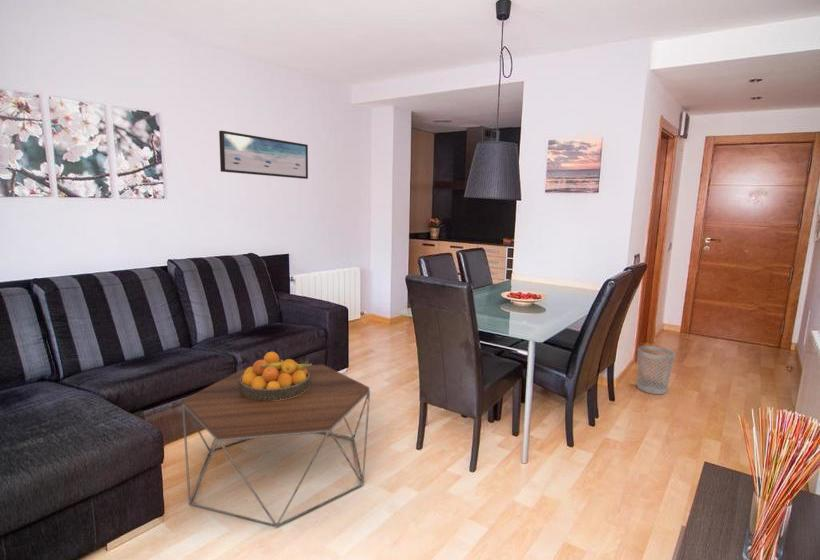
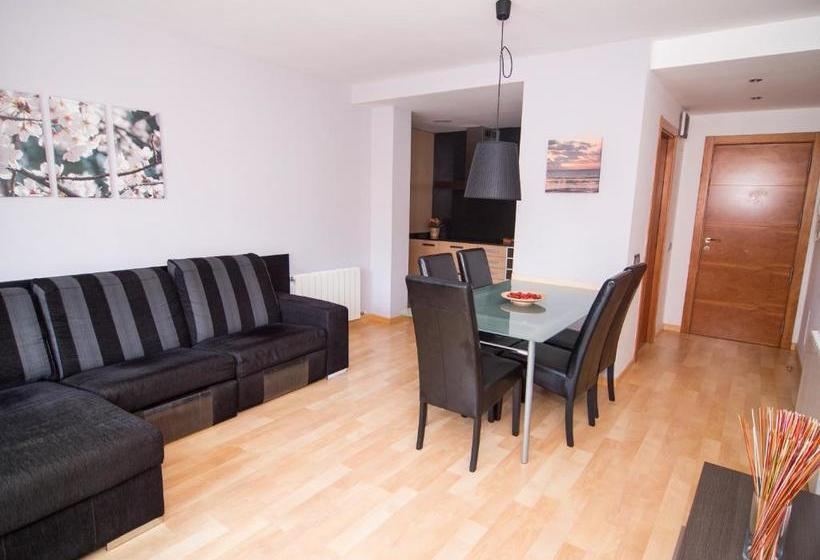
- fruit bowl [239,351,313,400]
- wall art [218,130,309,180]
- wastebasket [636,345,676,395]
- coffee table [181,363,371,528]
